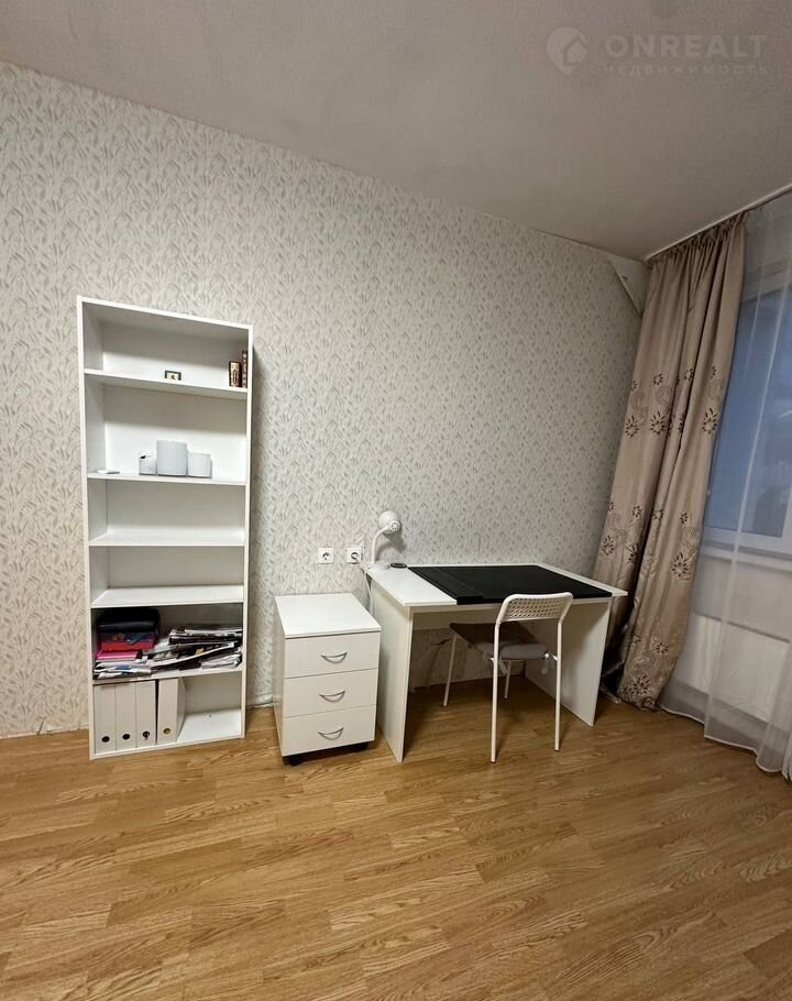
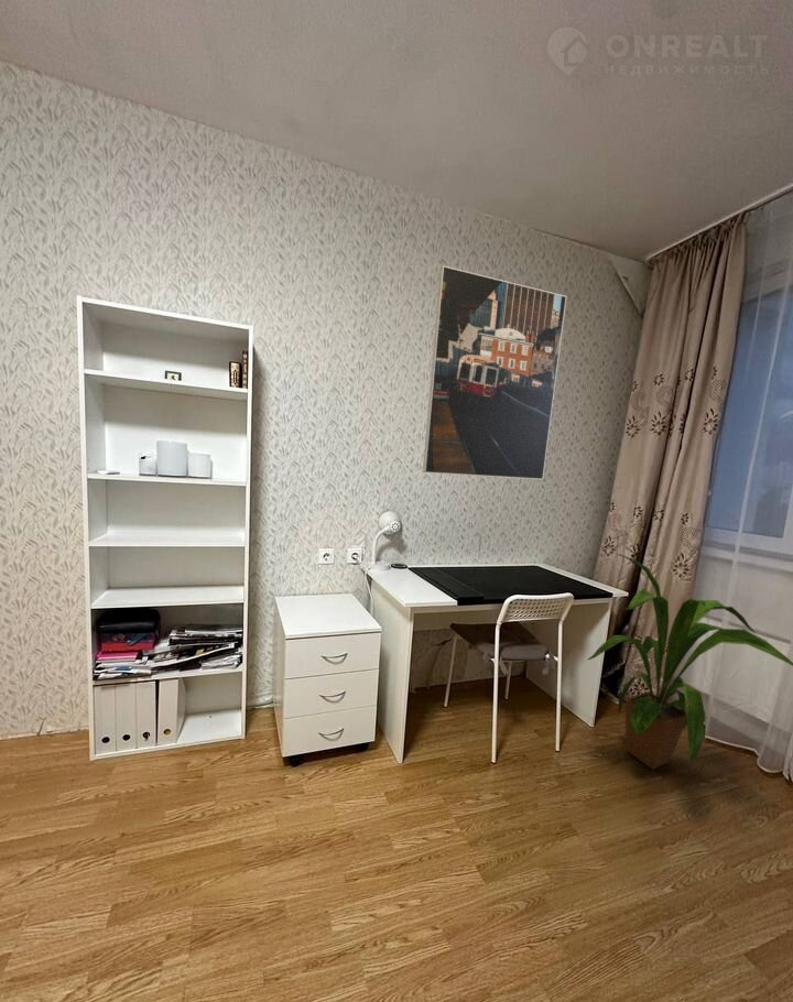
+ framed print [422,264,567,480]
+ house plant [587,553,793,771]
